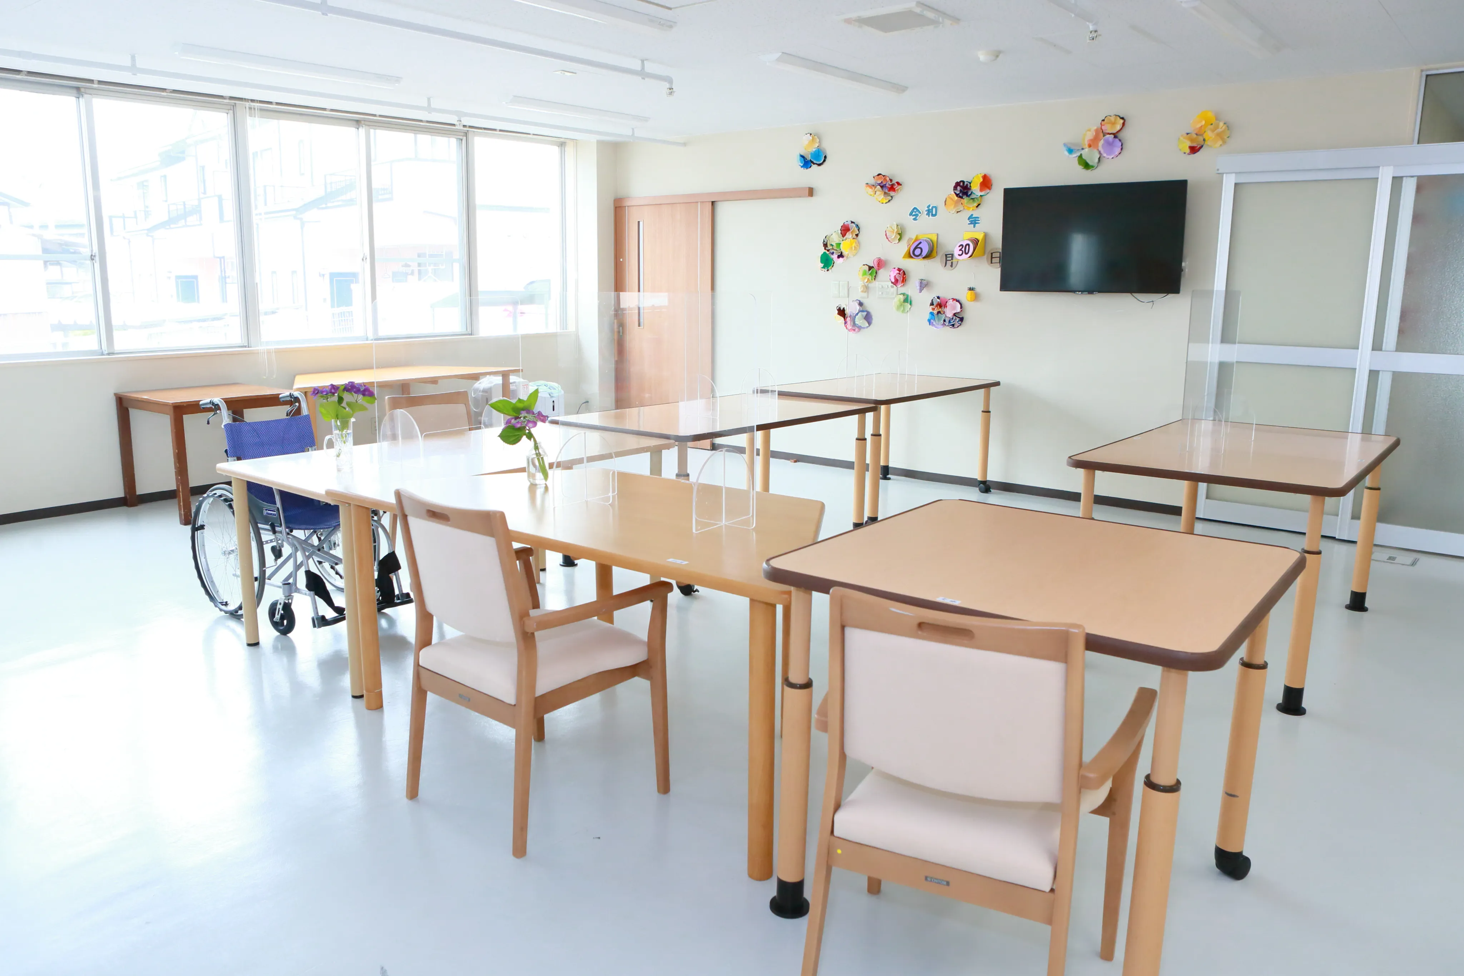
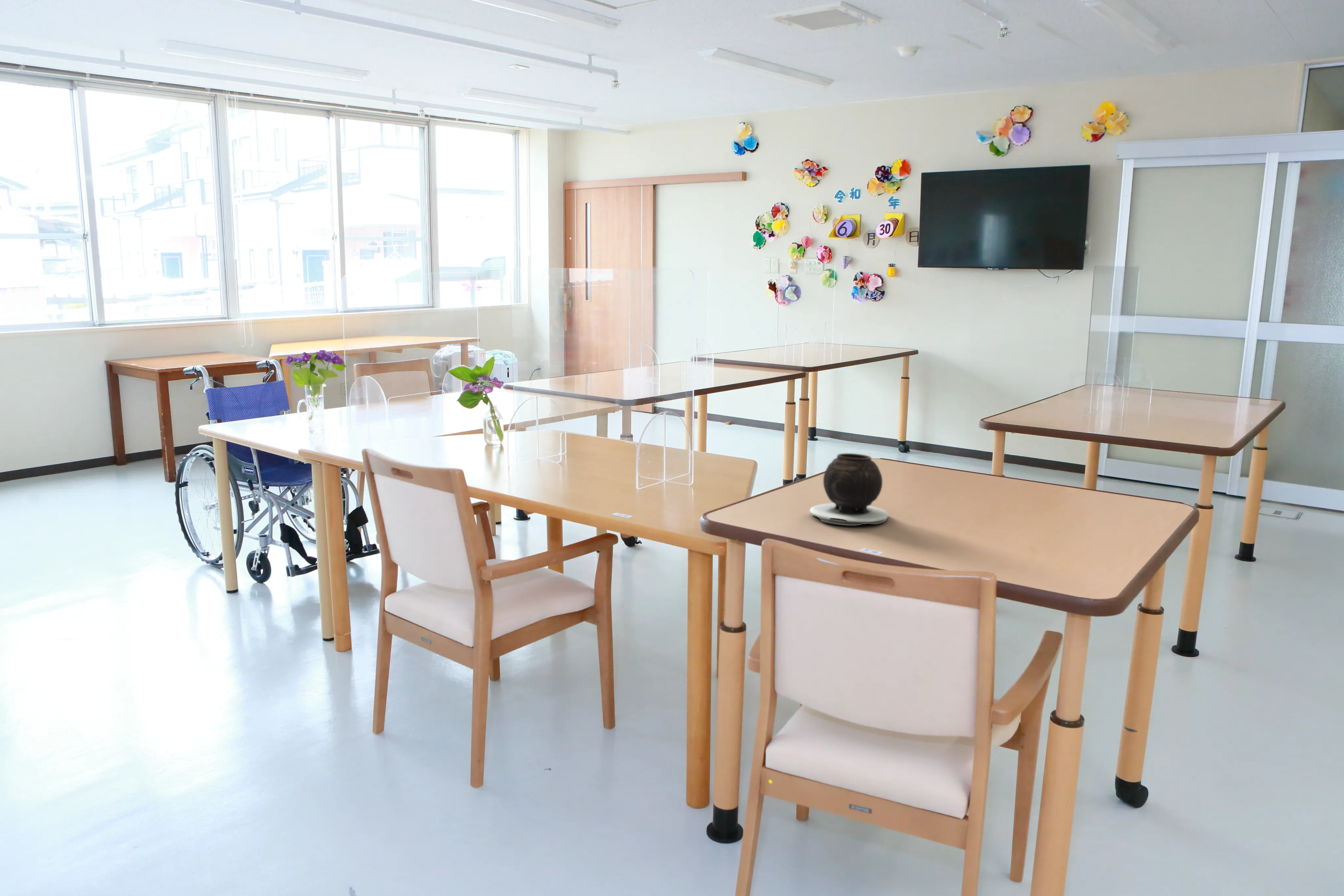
+ vase [809,453,890,526]
